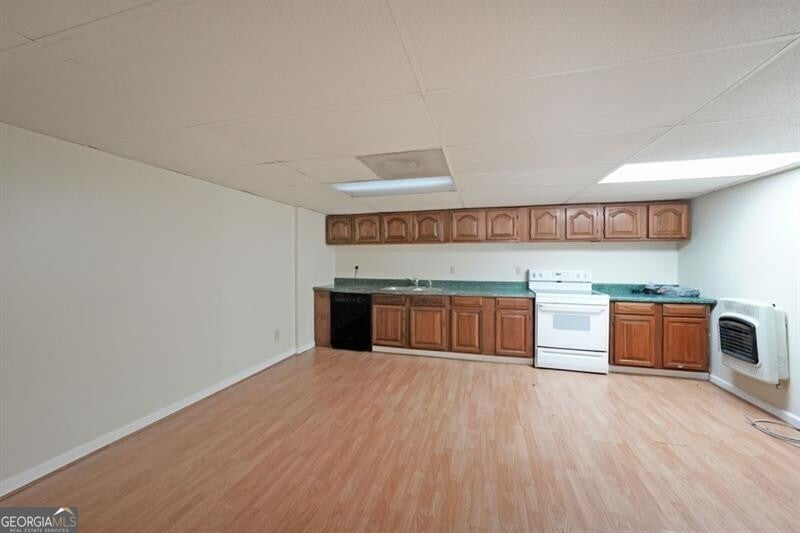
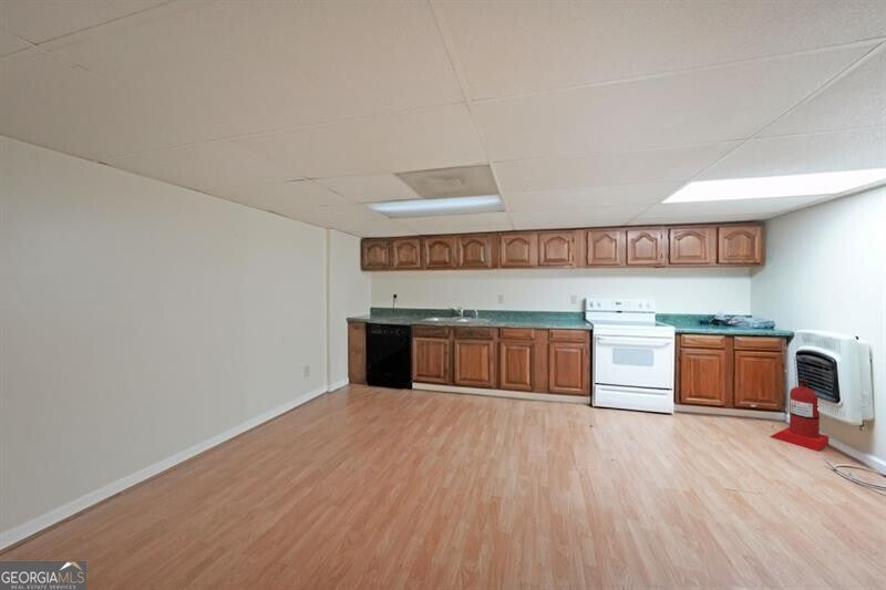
+ fire extinguisher [769,379,830,452]
